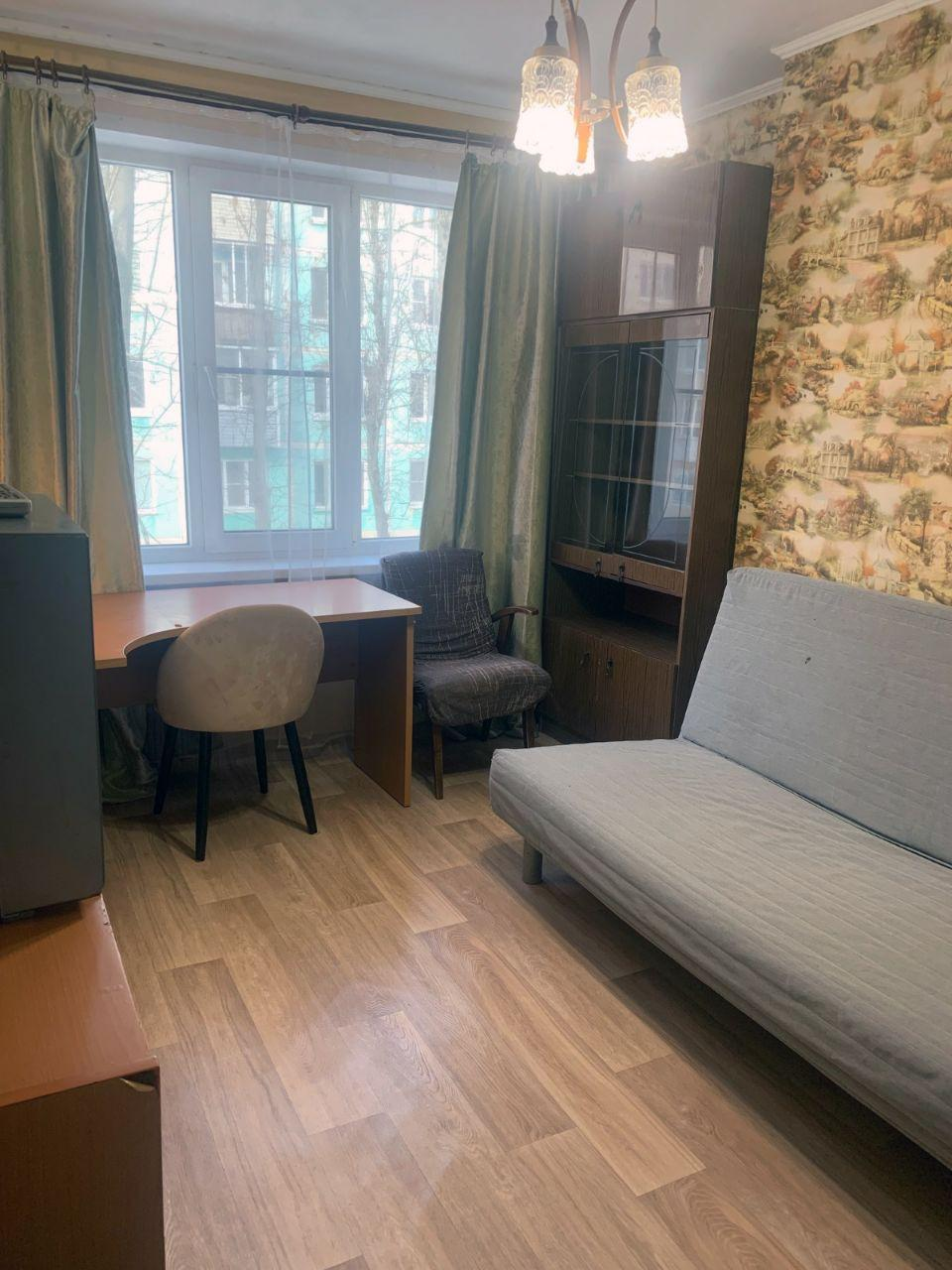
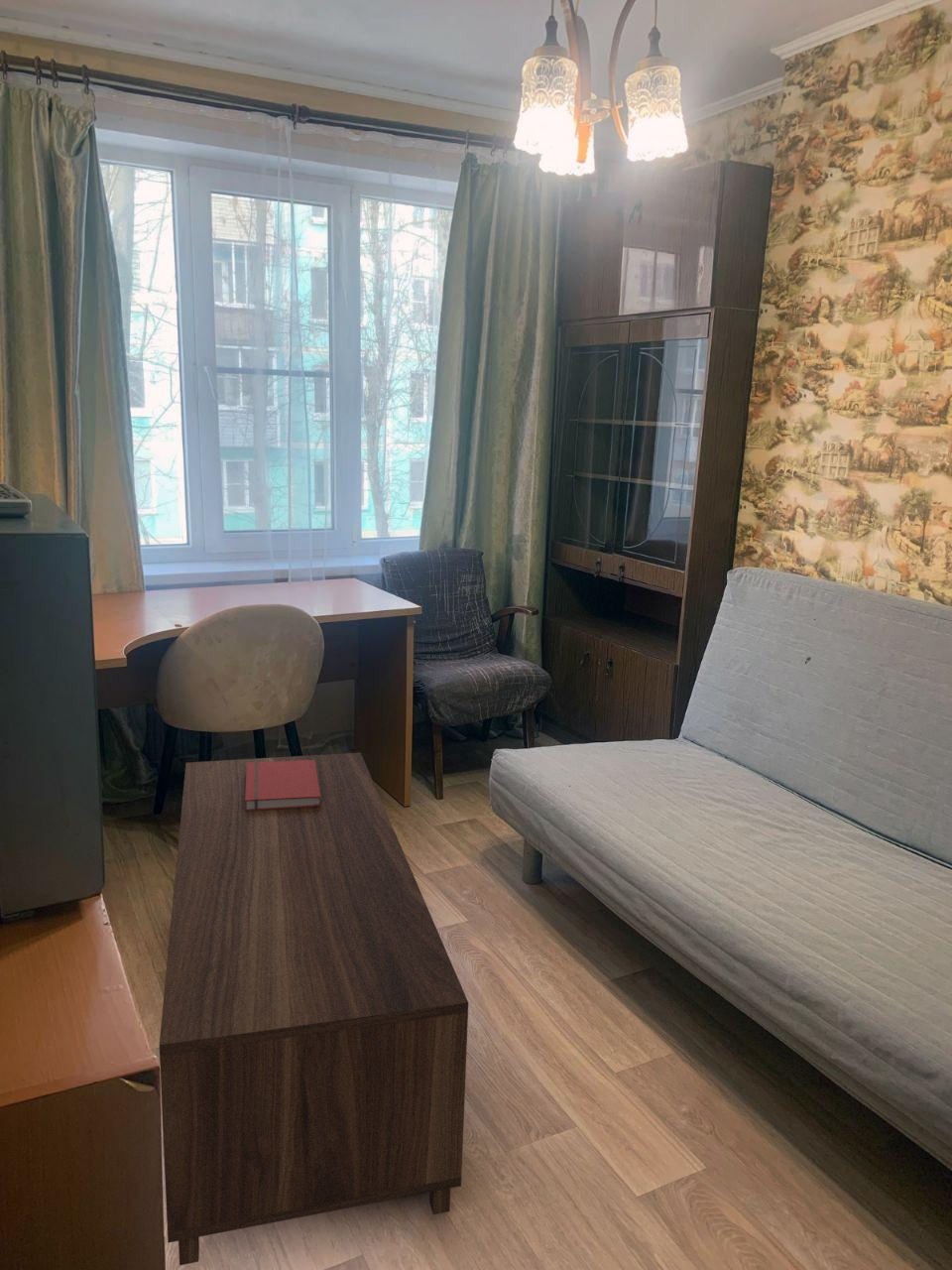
+ book [245,760,321,811]
+ coffee table [159,752,469,1266]
